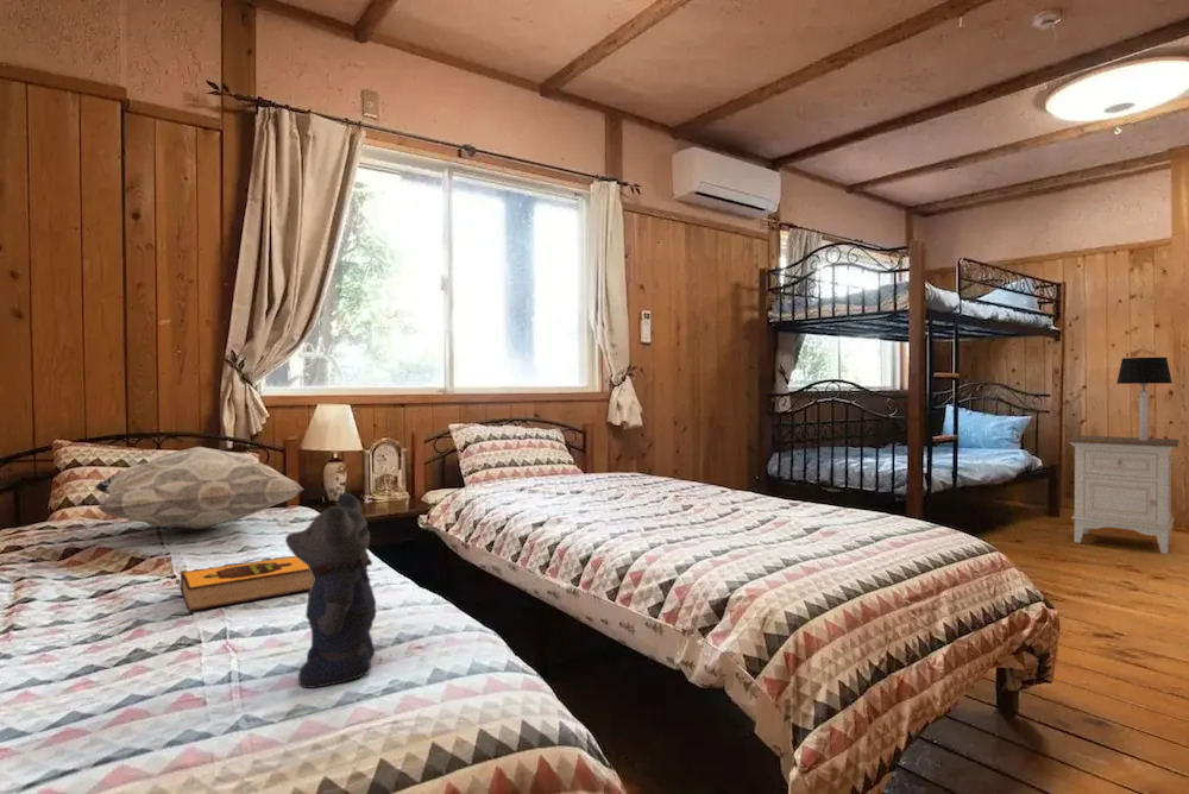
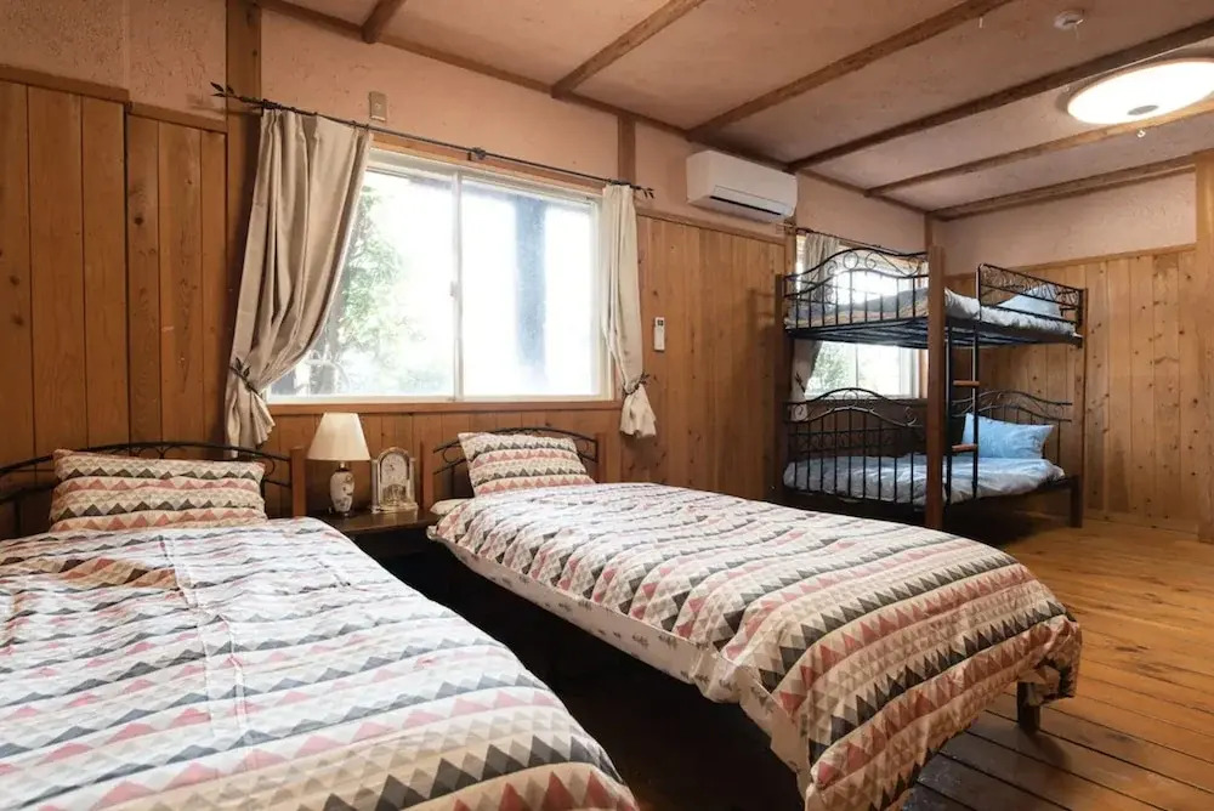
- hardback book [180,555,314,612]
- decorative pillow [94,446,306,530]
- nightstand [1065,435,1181,555]
- bear [284,492,392,689]
- table lamp [1115,357,1174,440]
